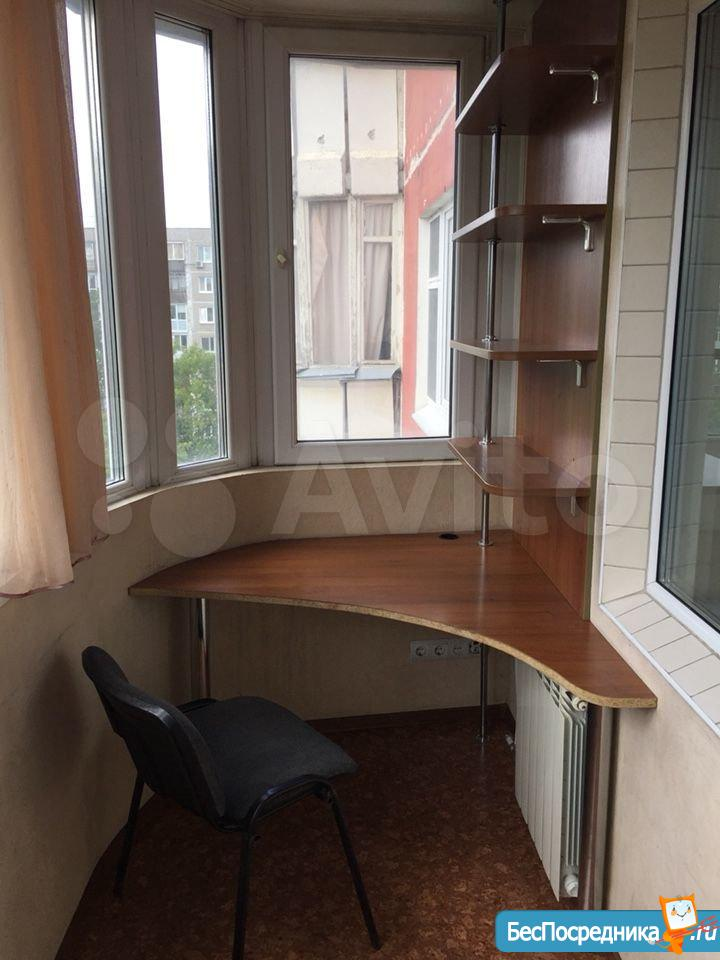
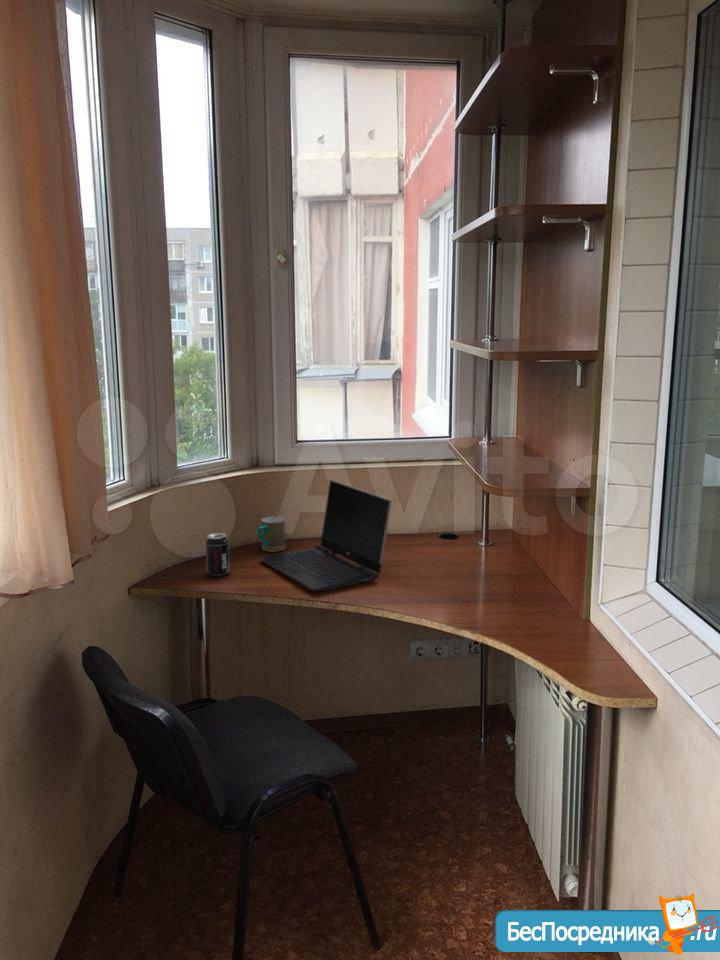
+ mug [257,516,286,553]
+ laptop computer [258,479,393,592]
+ beverage can [205,532,231,577]
